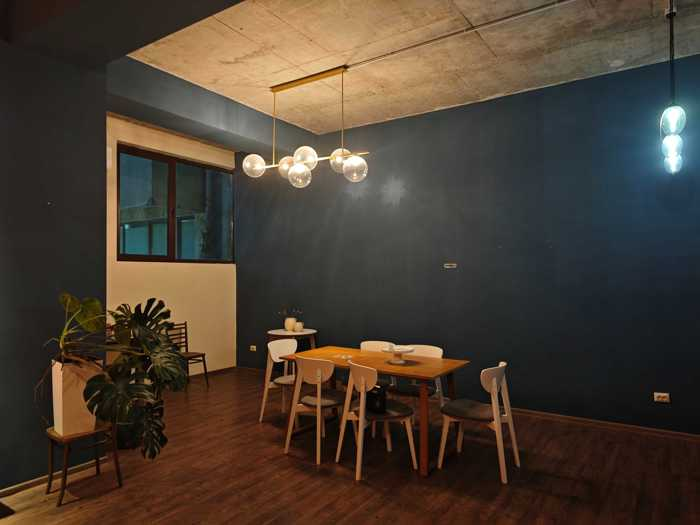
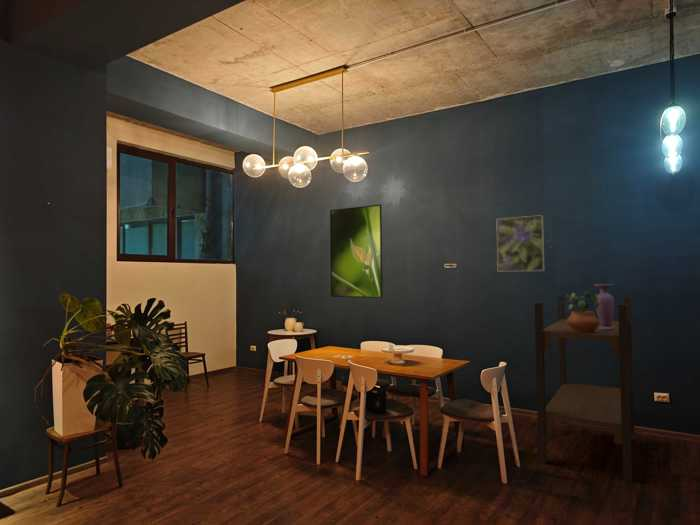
+ potted plant [557,290,600,333]
+ shelving unit [534,295,636,483]
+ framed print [329,203,384,299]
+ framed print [496,214,545,272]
+ vase [593,283,615,330]
